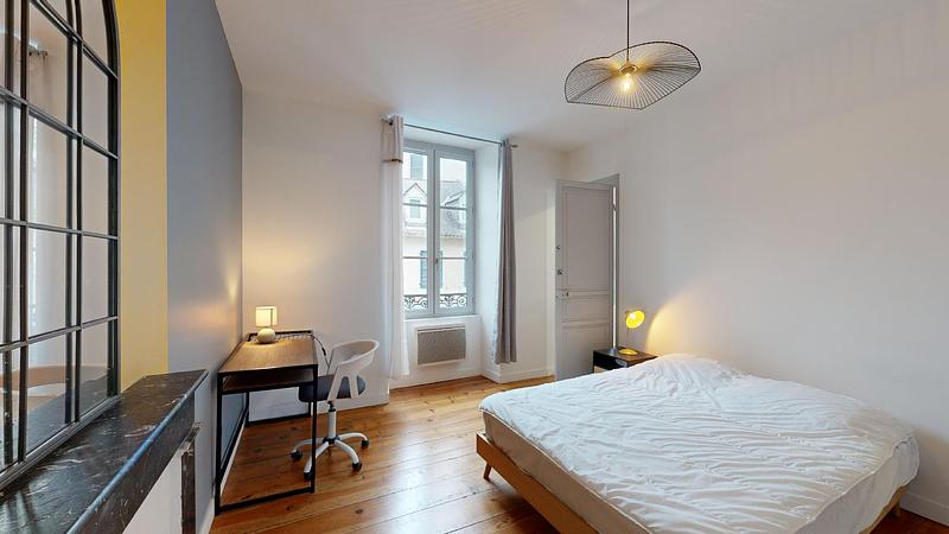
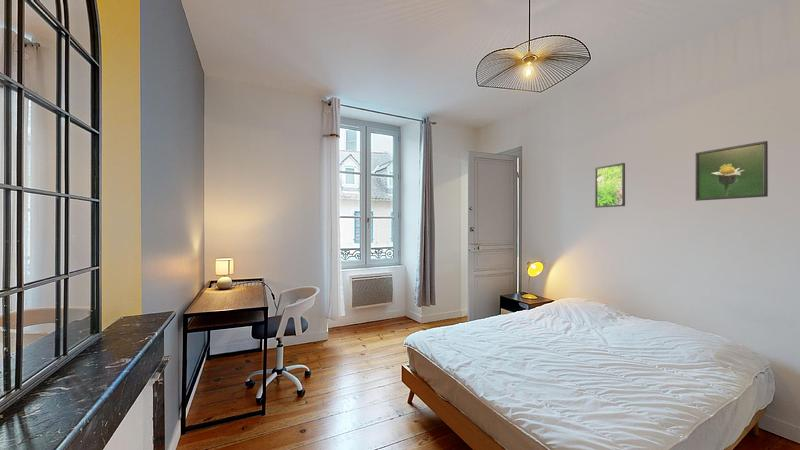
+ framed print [594,162,626,209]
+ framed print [694,140,769,202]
